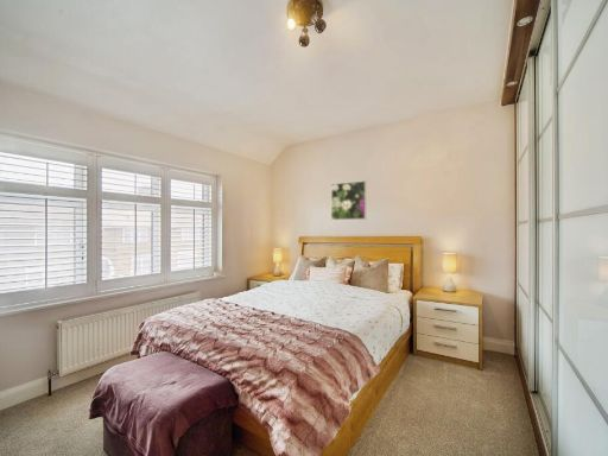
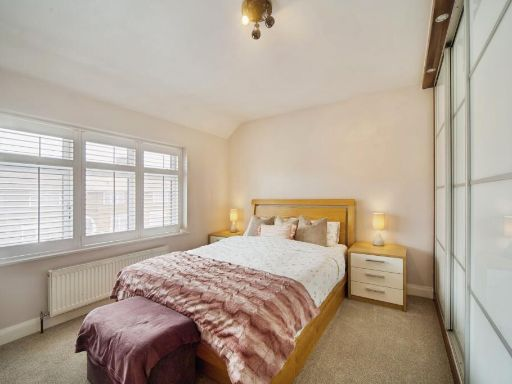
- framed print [330,179,367,221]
